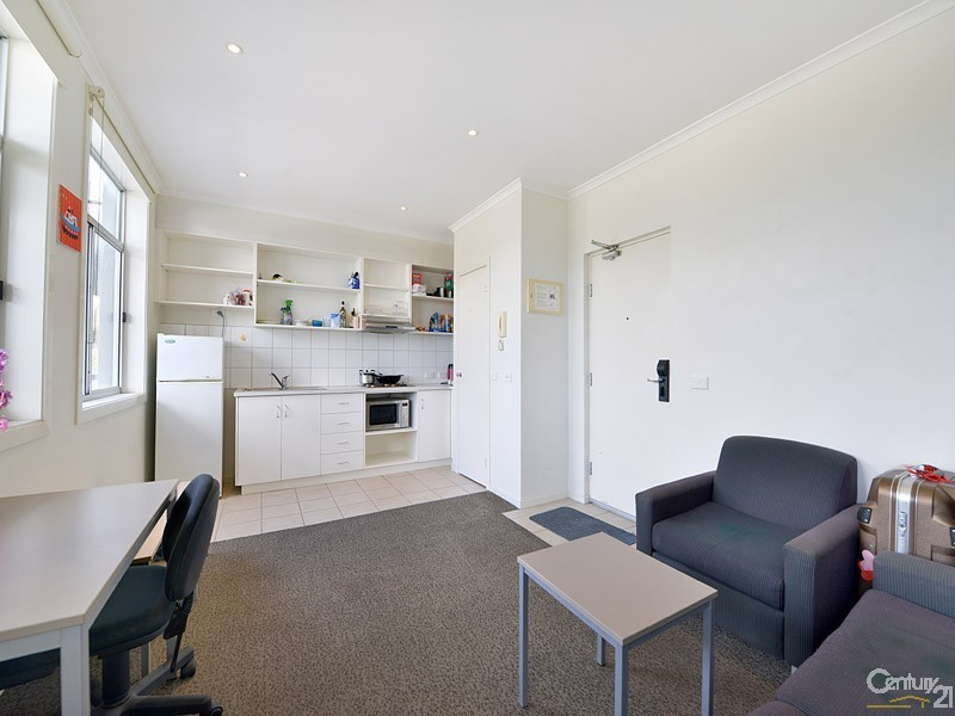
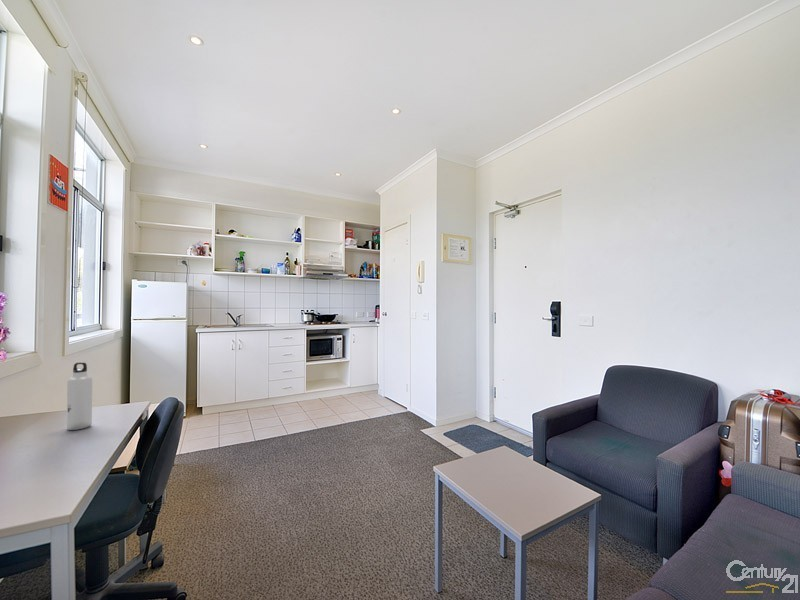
+ water bottle [66,361,93,431]
